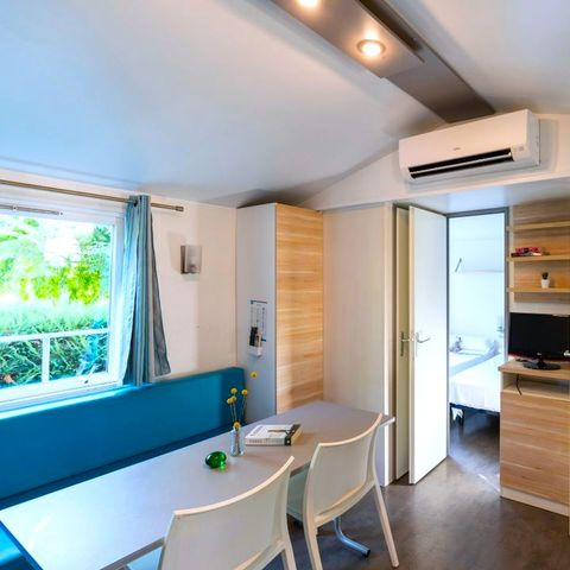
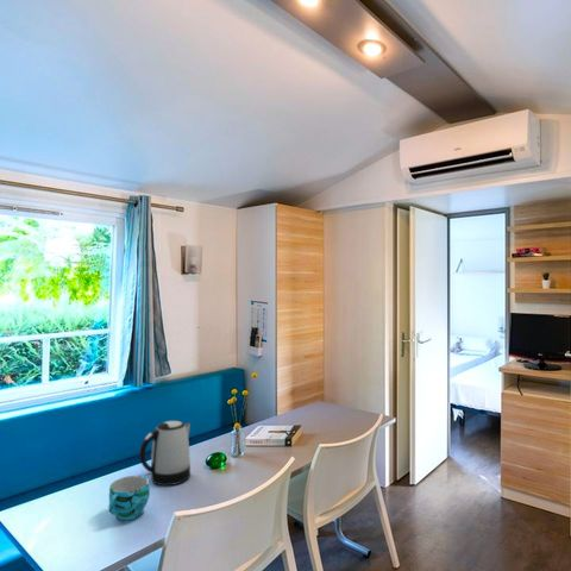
+ cup [107,475,151,521]
+ kettle [138,420,192,487]
